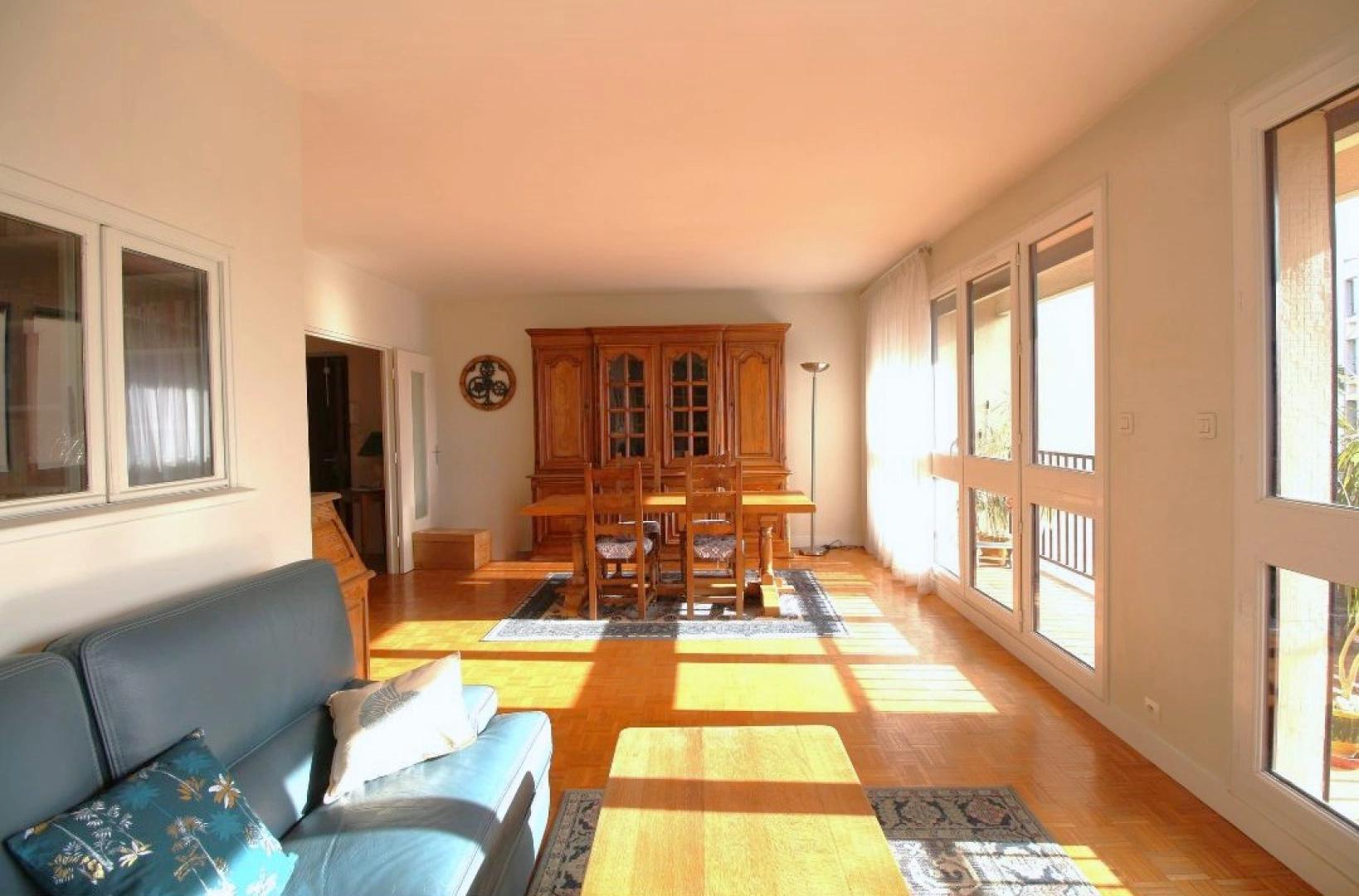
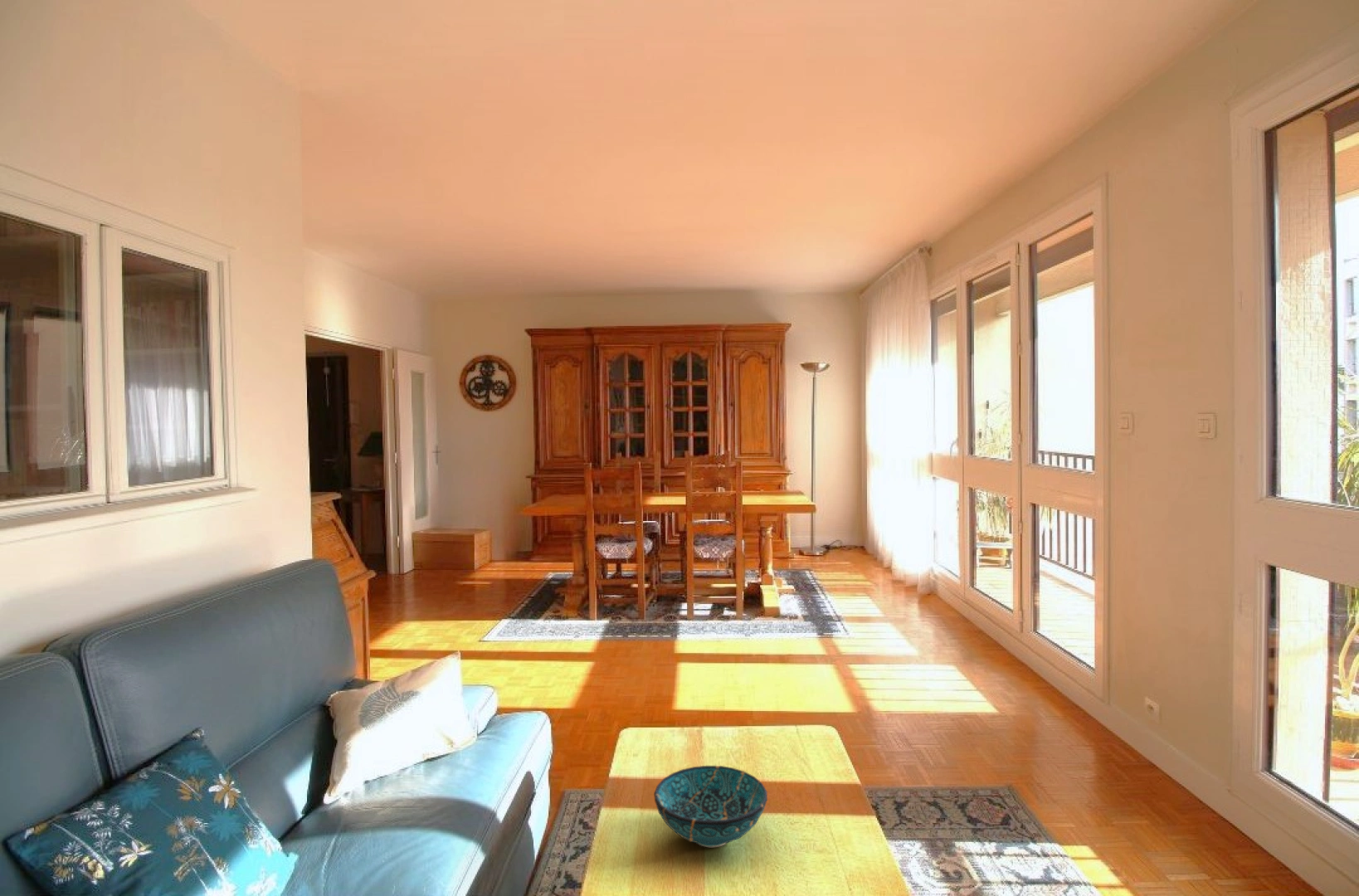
+ decorative bowl [653,765,768,848]
